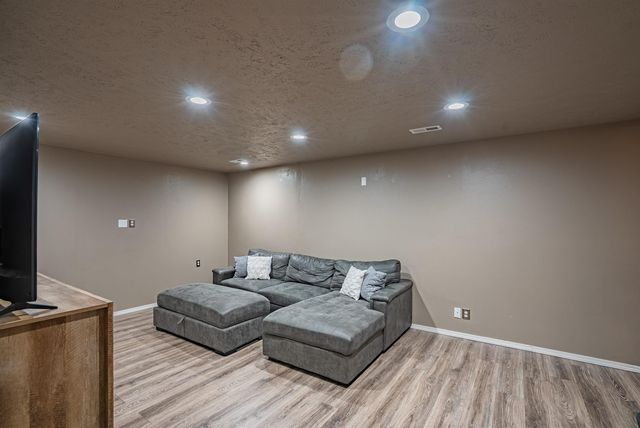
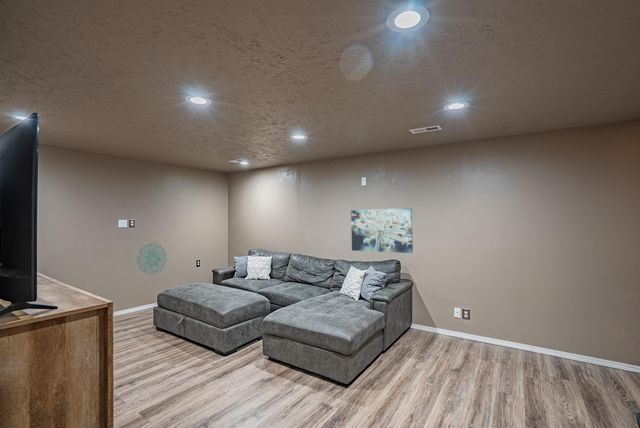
+ wall decoration [136,242,168,276]
+ wall art [350,207,414,254]
